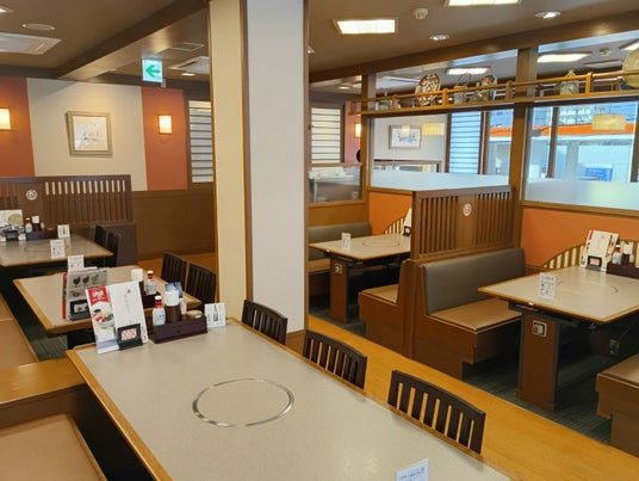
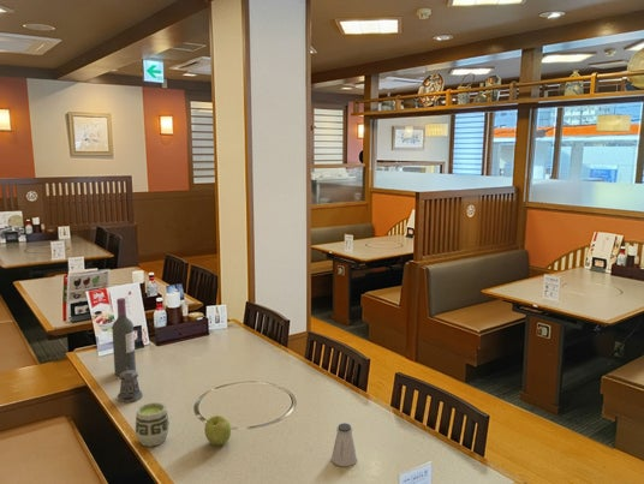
+ wine bottle [111,297,137,377]
+ cup [135,401,171,448]
+ apple [203,414,232,446]
+ saltshaker [330,422,358,467]
+ pepper shaker [117,366,143,404]
